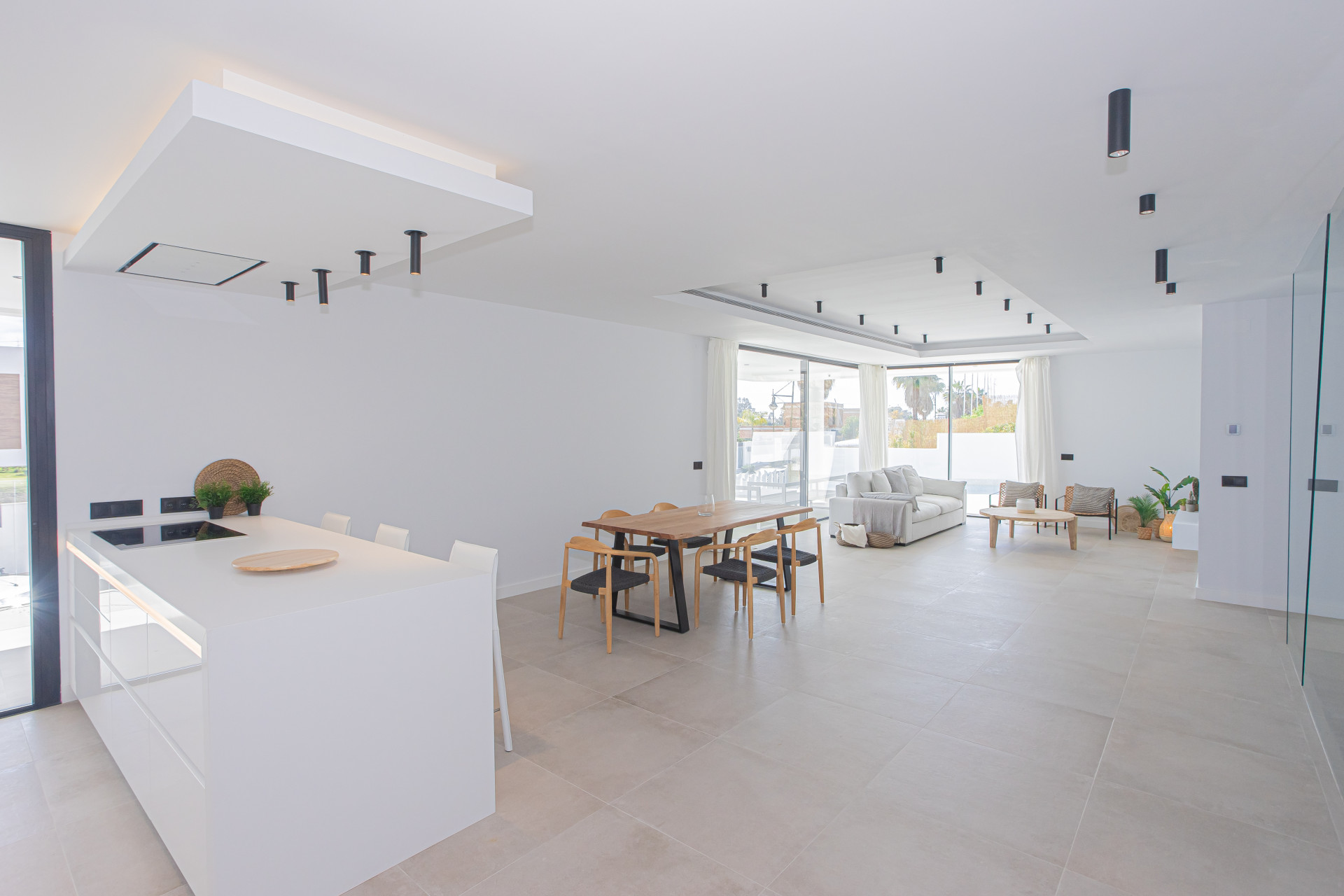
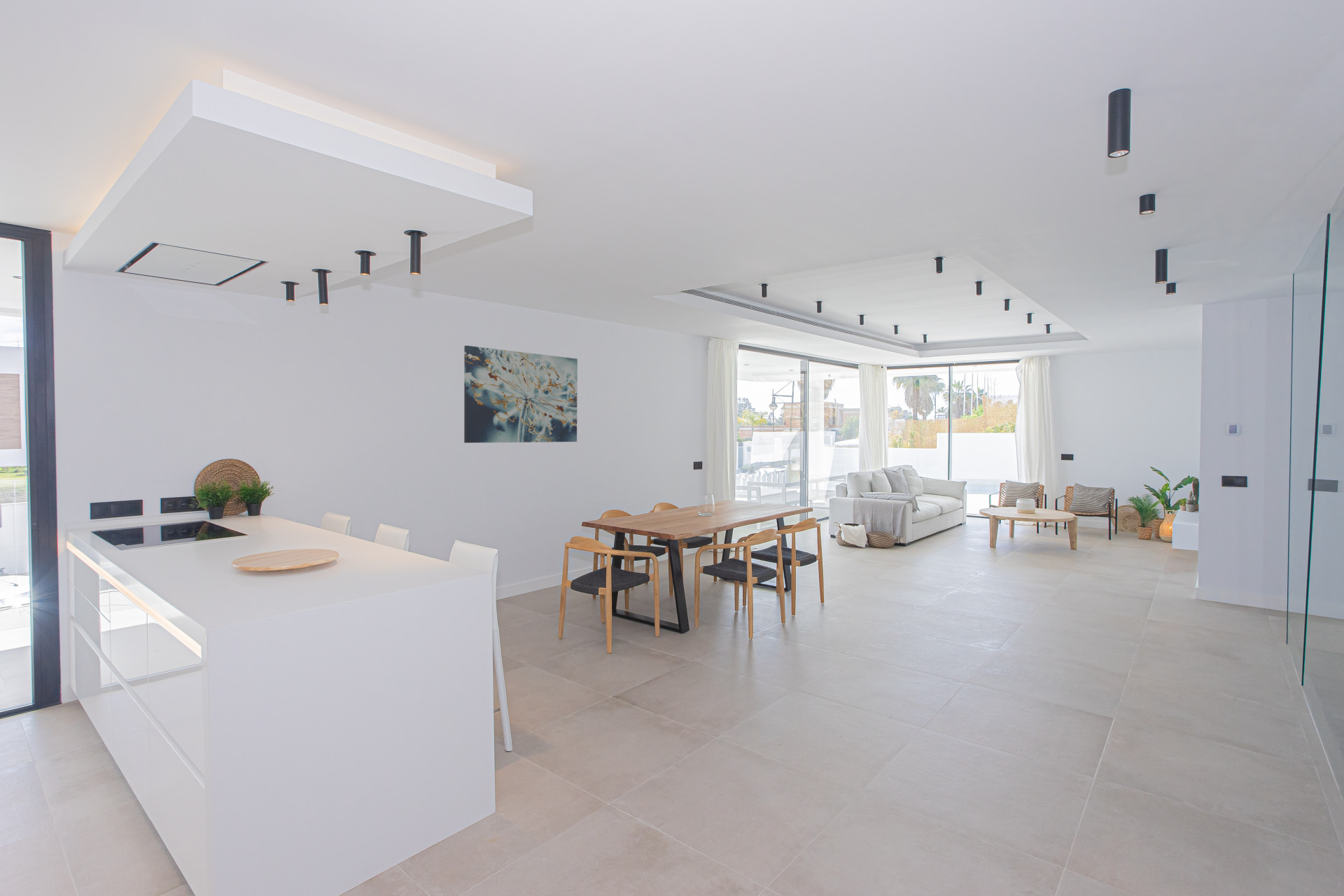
+ wall art [463,345,578,444]
